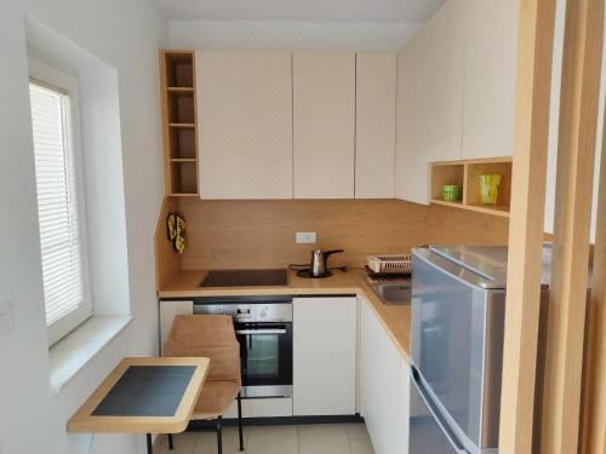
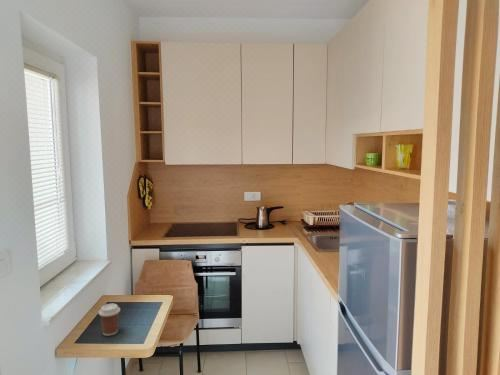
+ coffee cup [98,303,121,337]
